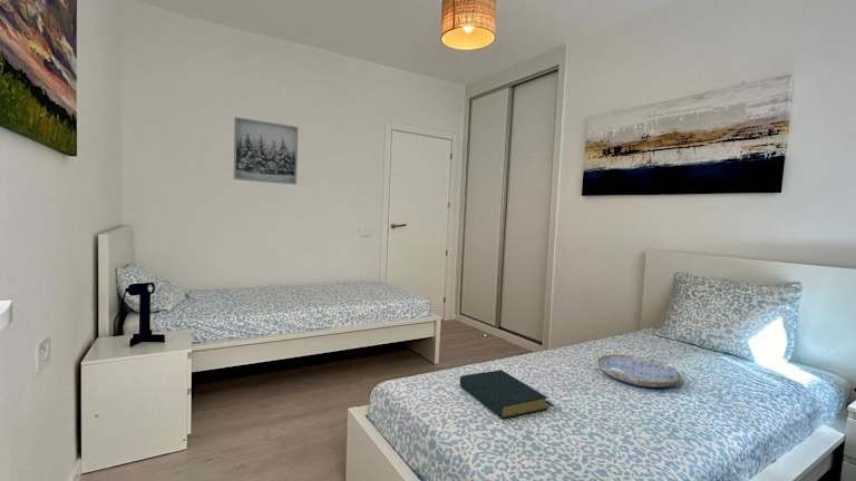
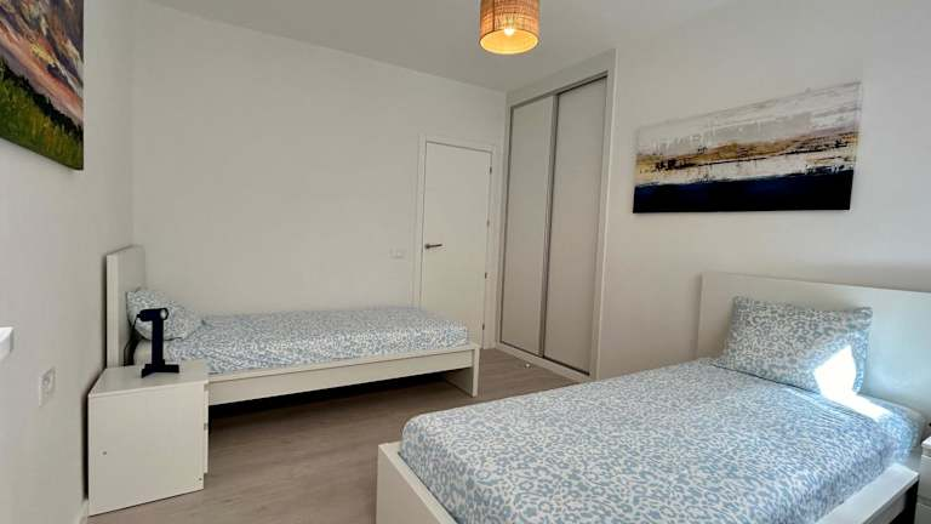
- hardback book [458,369,548,420]
- serving tray [596,353,682,389]
- wall art [232,116,299,186]
